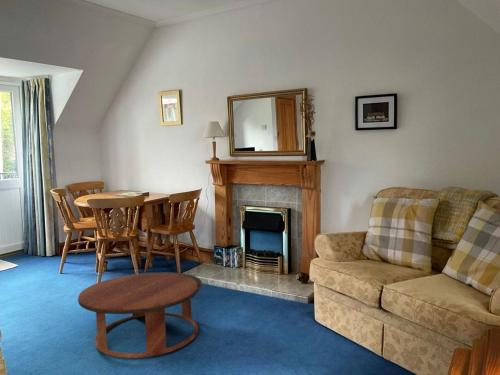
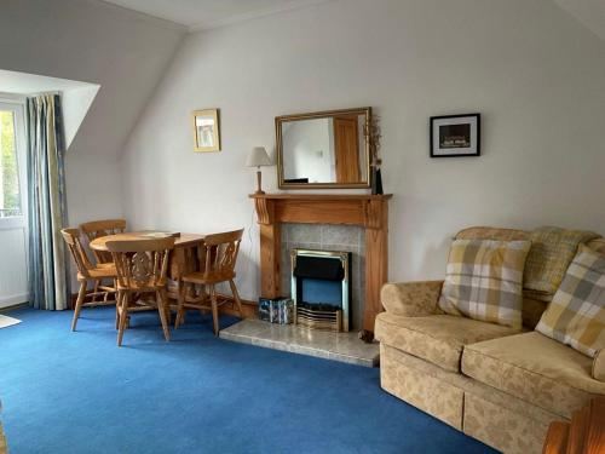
- coffee table [77,271,203,359]
